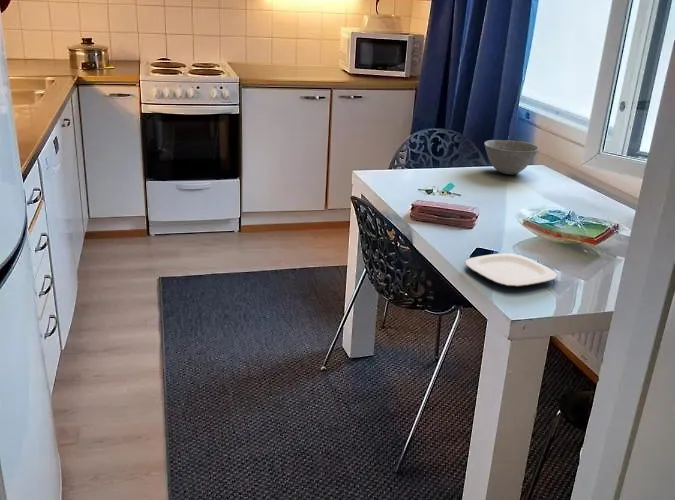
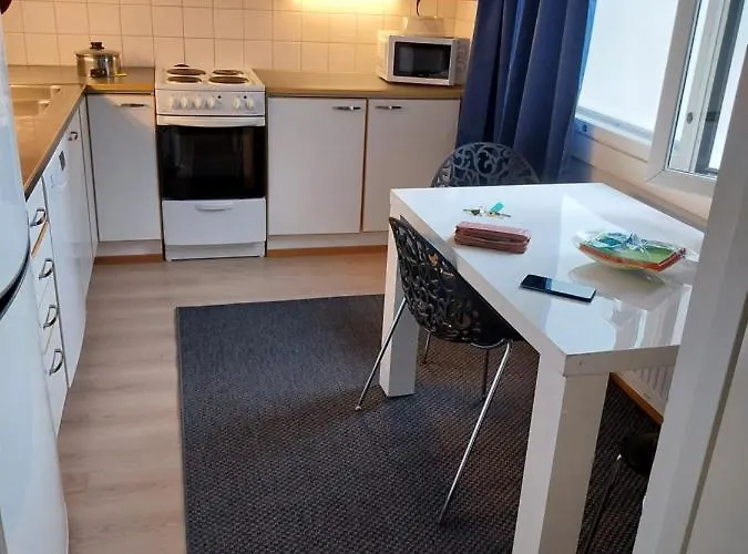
- bowl [483,139,540,176]
- plate [464,252,559,288]
